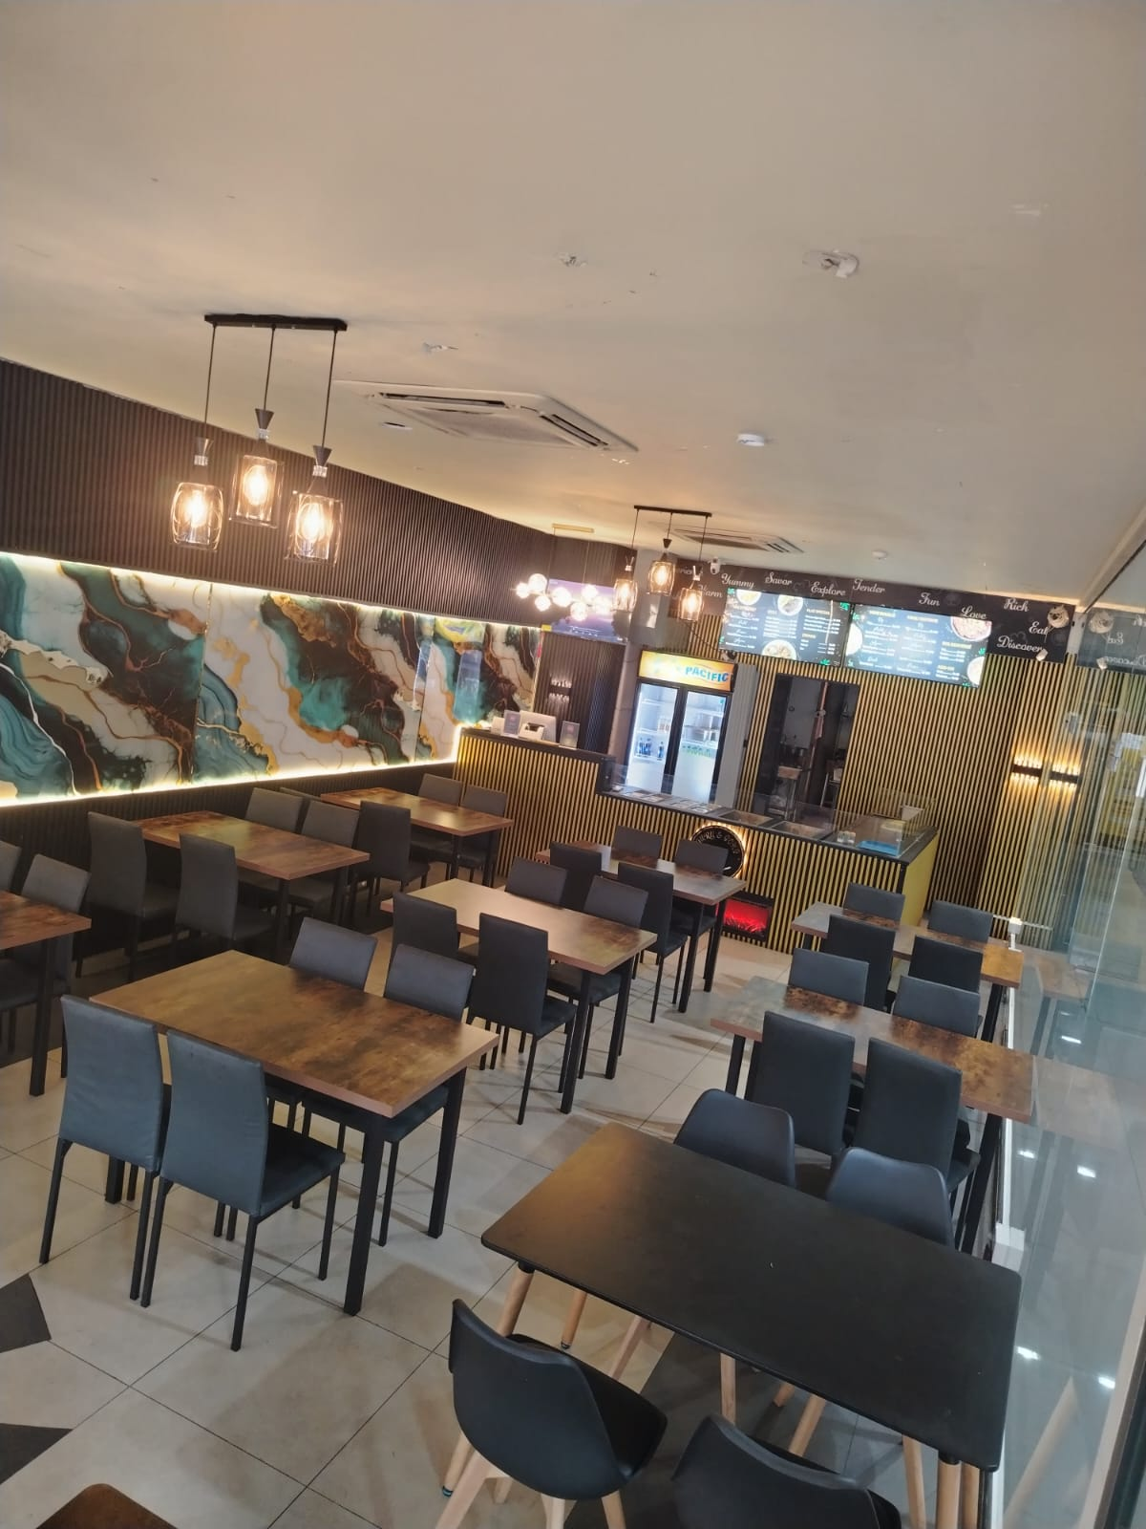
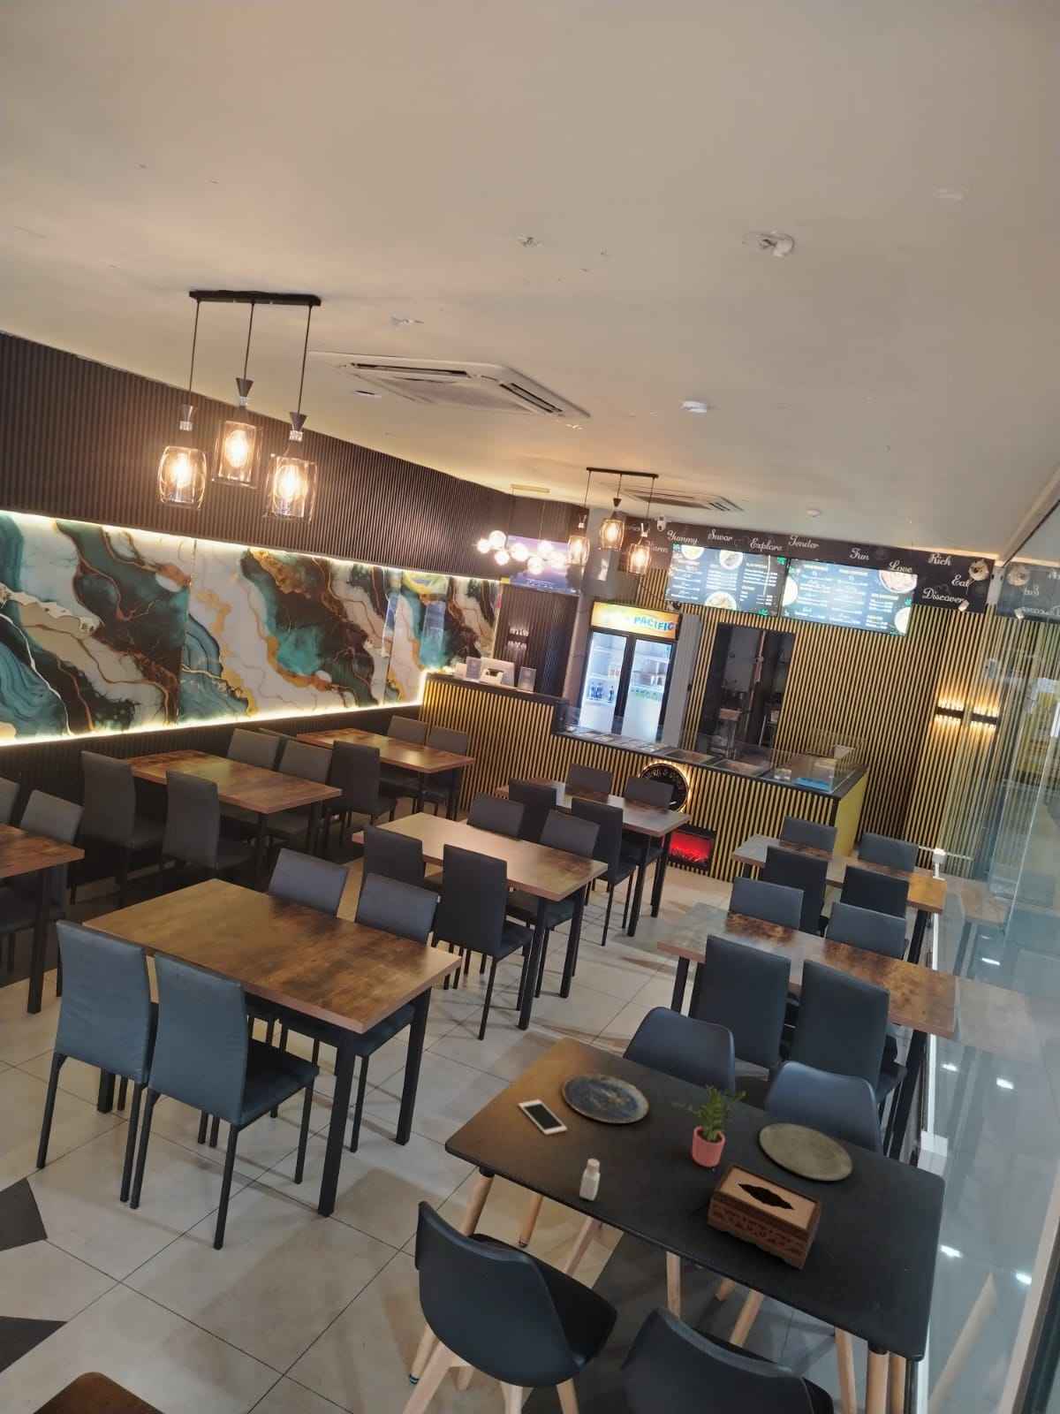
+ plate [758,1122,853,1181]
+ cell phone [518,1099,568,1136]
+ potted plant [668,1084,746,1168]
+ plate [561,1073,649,1125]
+ pepper shaker [579,1158,600,1201]
+ tissue box [707,1161,823,1270]
